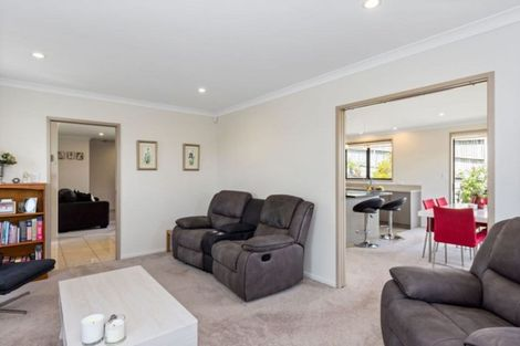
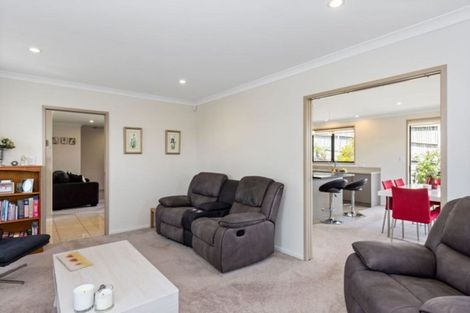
+ painting [56,250,95,272]
